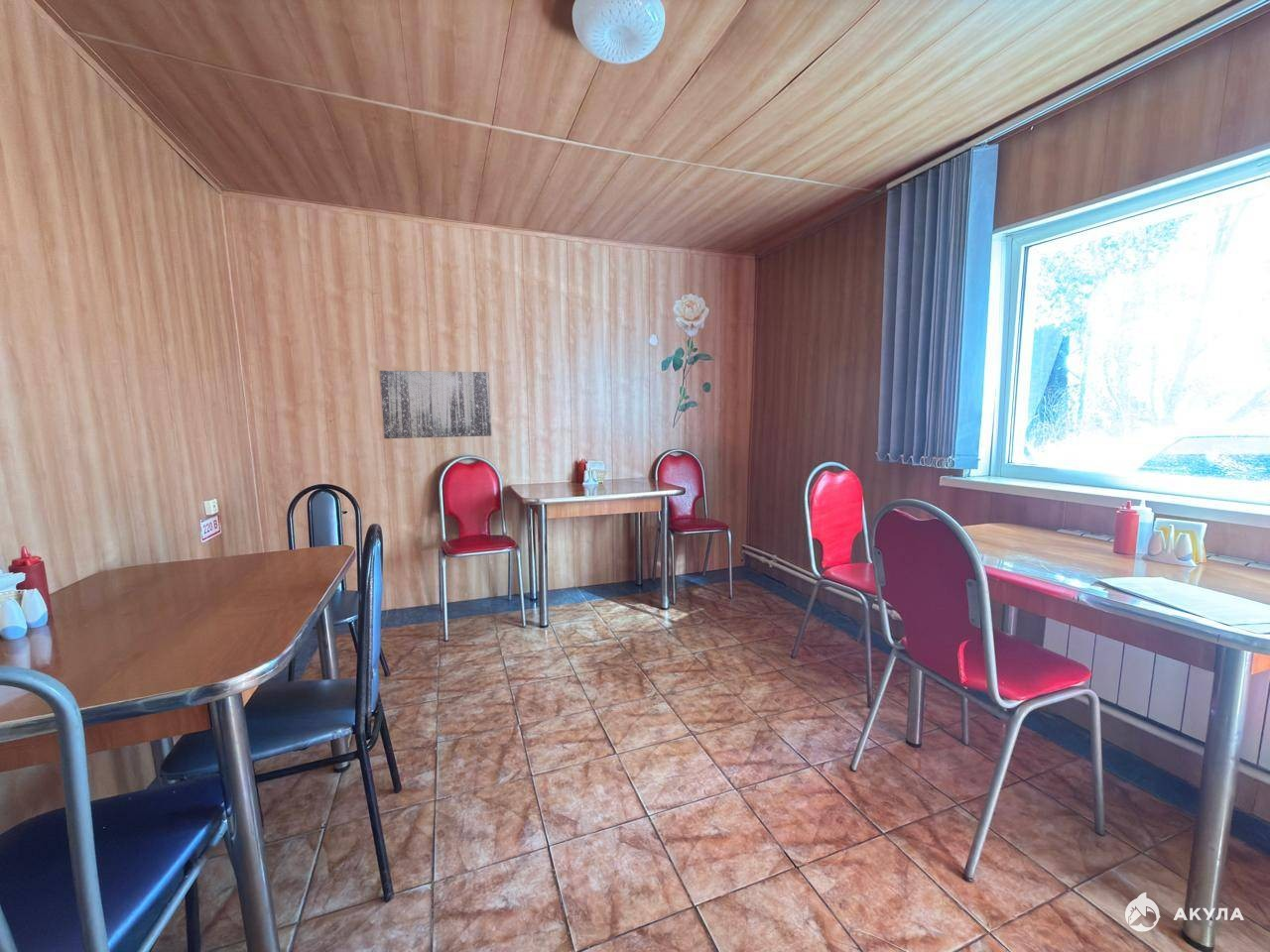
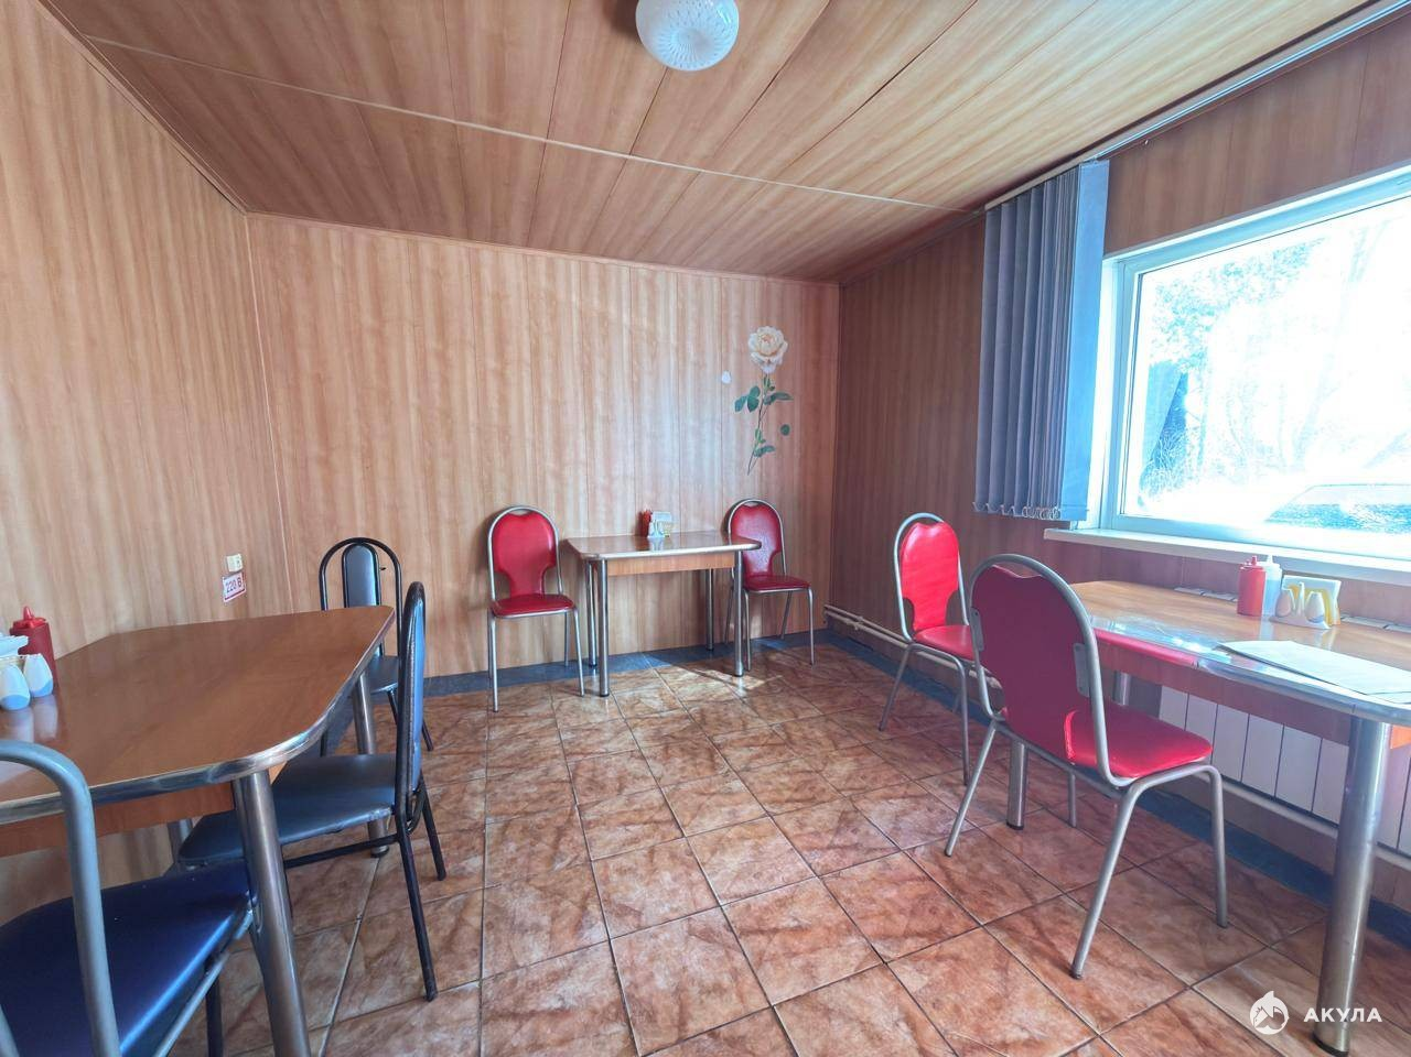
- wall art [379,370,493,439]
